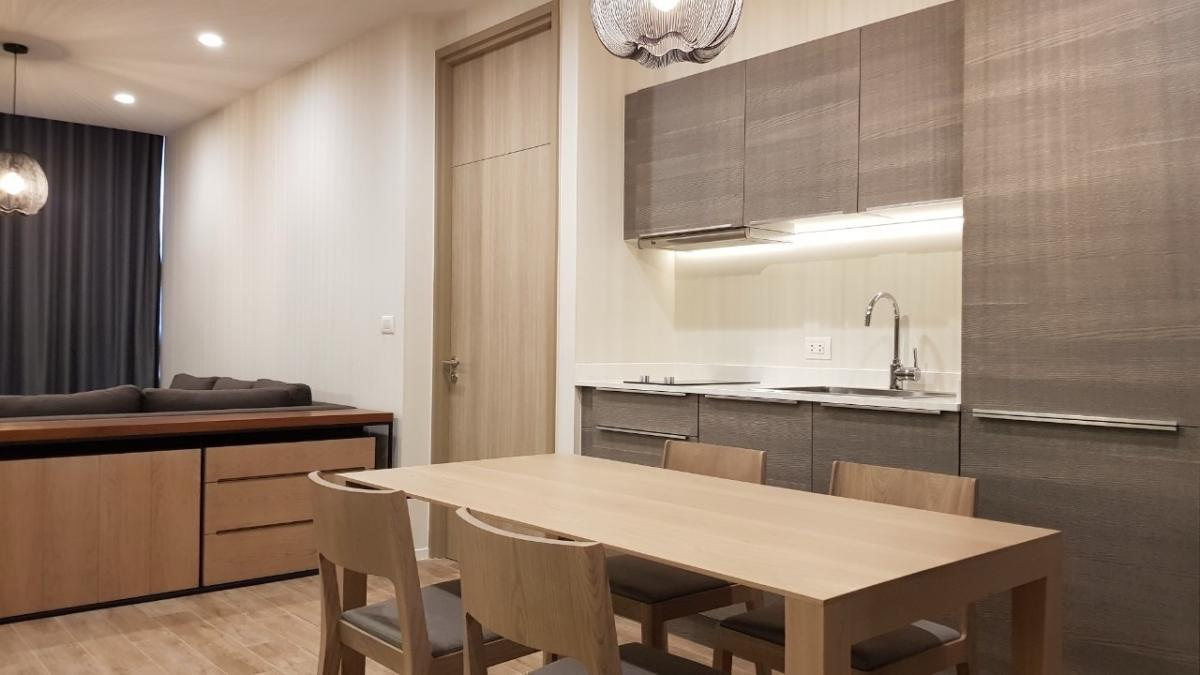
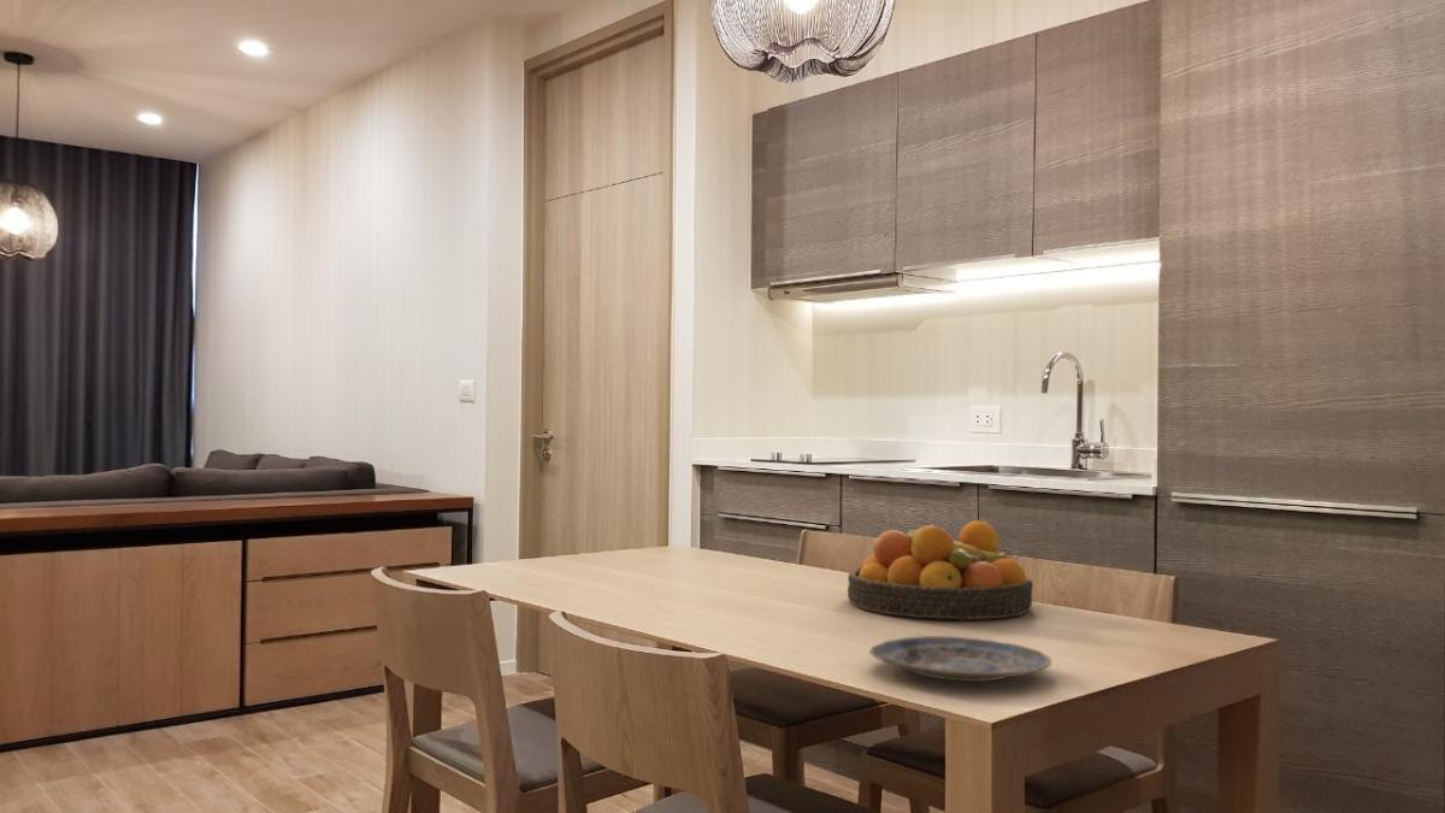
+ plate [868,635,1052,683]
+ fruit bowl [847,519,1034,620]
